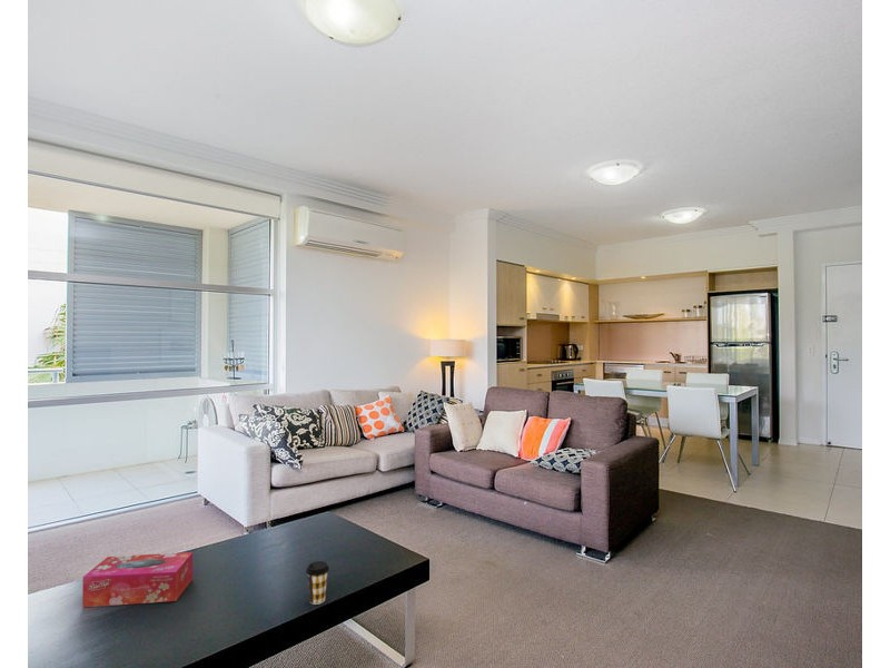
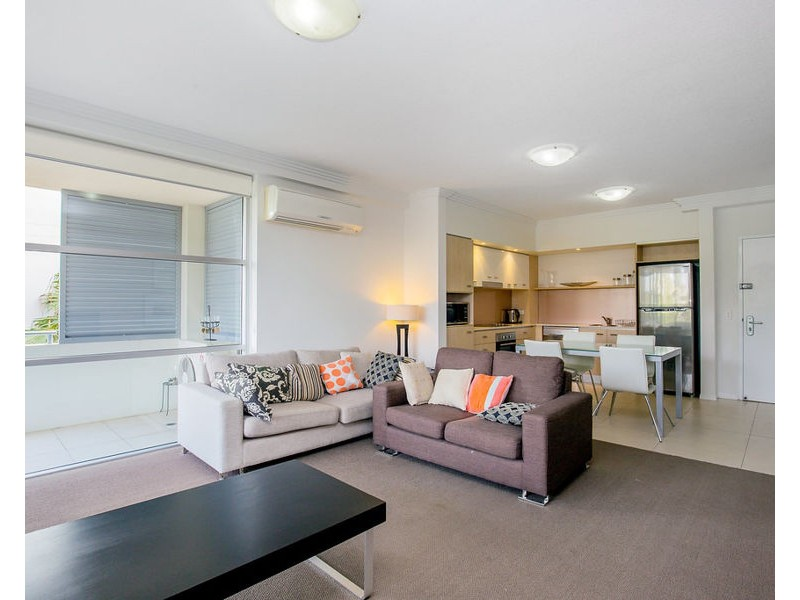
- coffee cup [305,560,330,606]
- tissue box [81,551,194,608]
